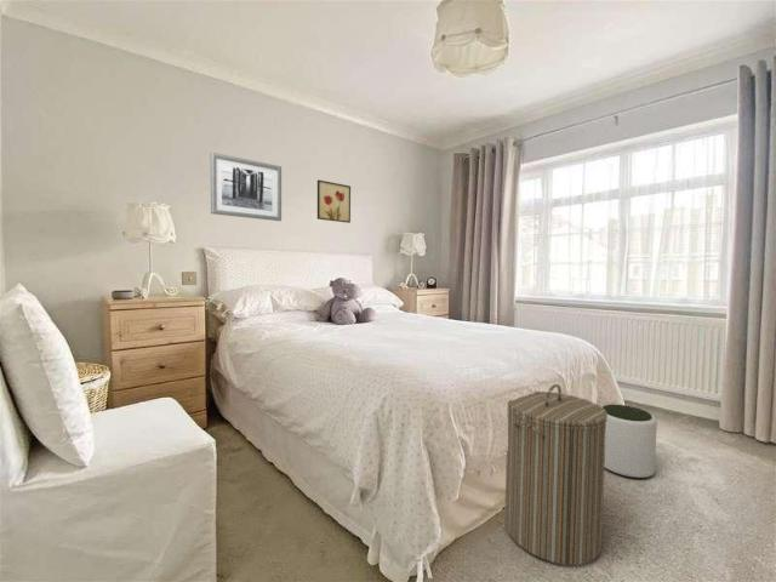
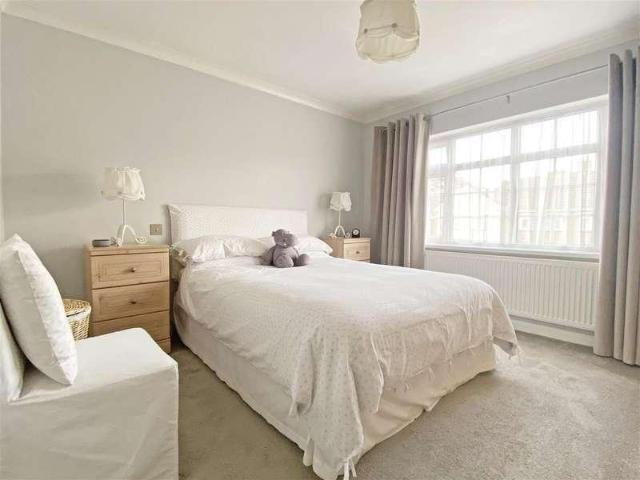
- laundry hamper [503,383,607,566]
- plant pot [600,404,658,479]
- wall art [316,179,352,224]
- wall art [210,152,283,222]
